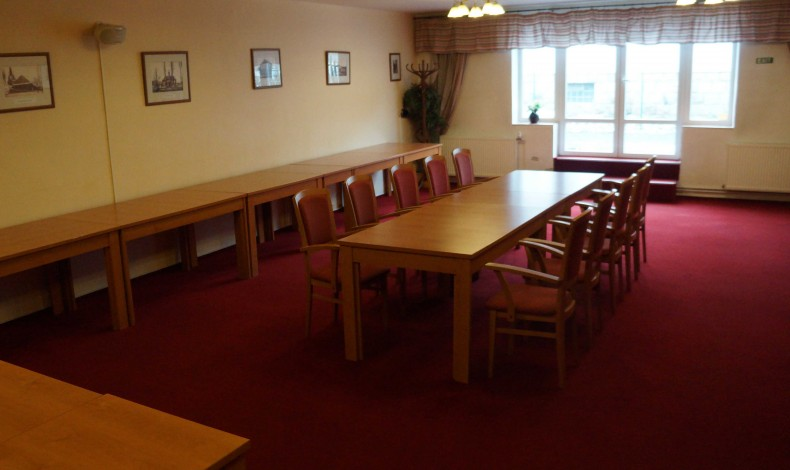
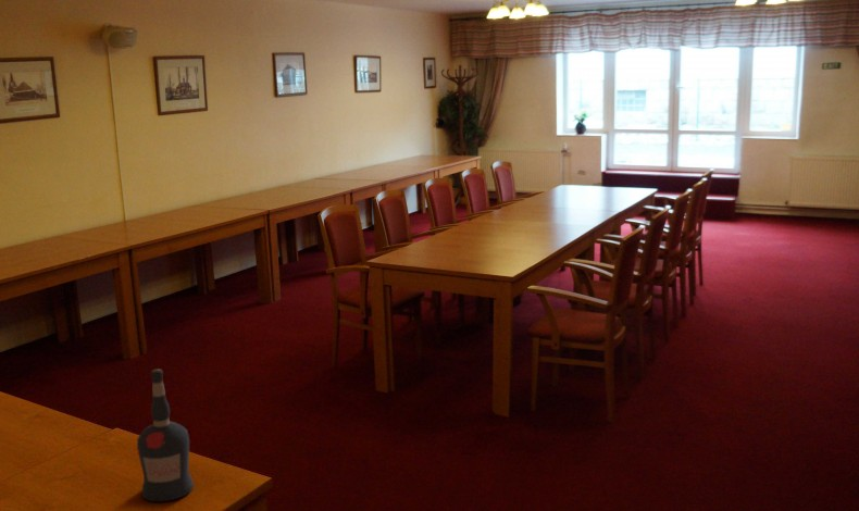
+ liquor bottle [136,369,195,502]
